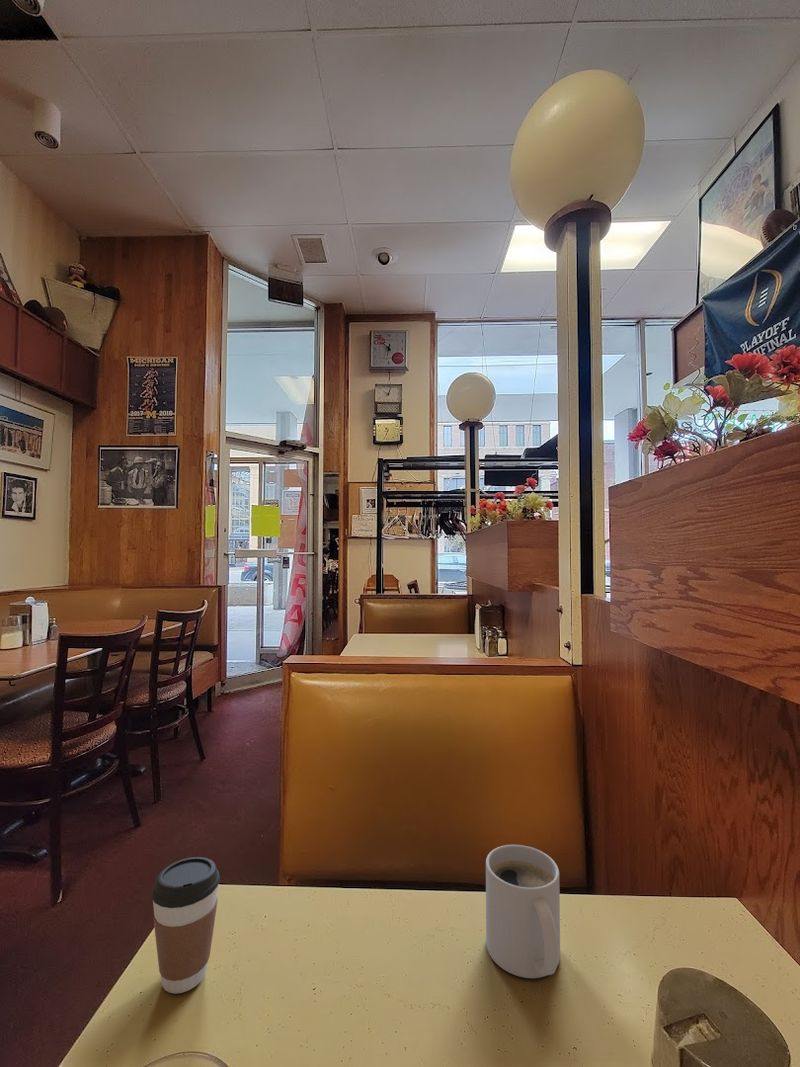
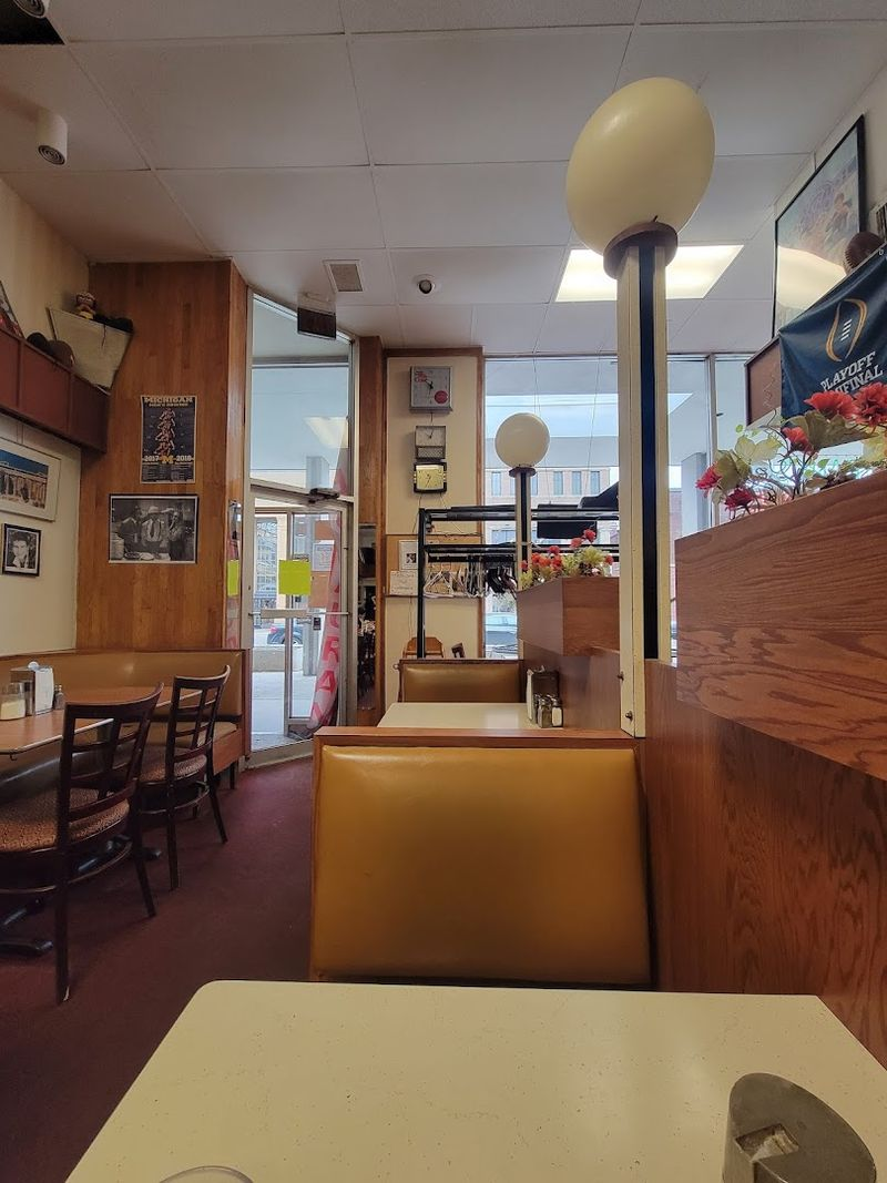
- coffee cup [151,856,221,995]
- mug [485,844,561,979]
